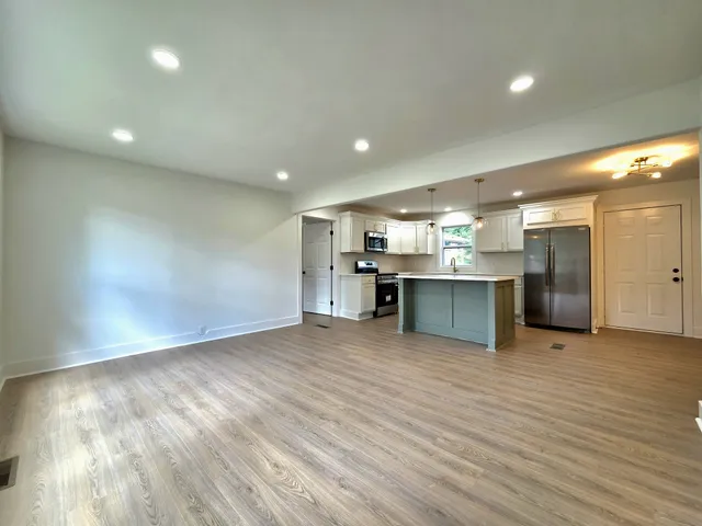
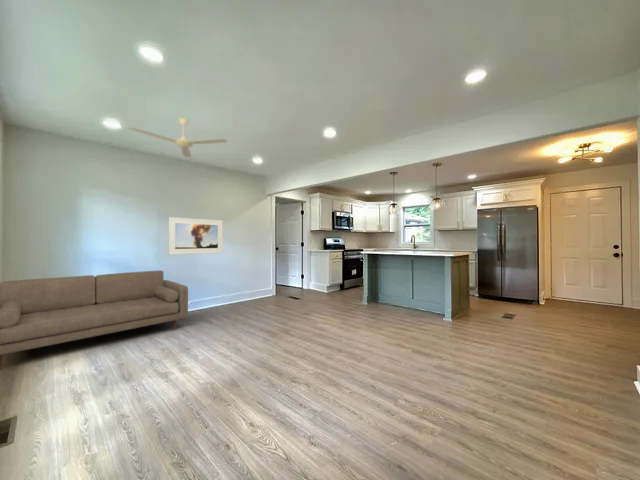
+ sofa [0,269,189,370]
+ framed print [168,216,224,256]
+ ceiling fan [126,117,228,159]
